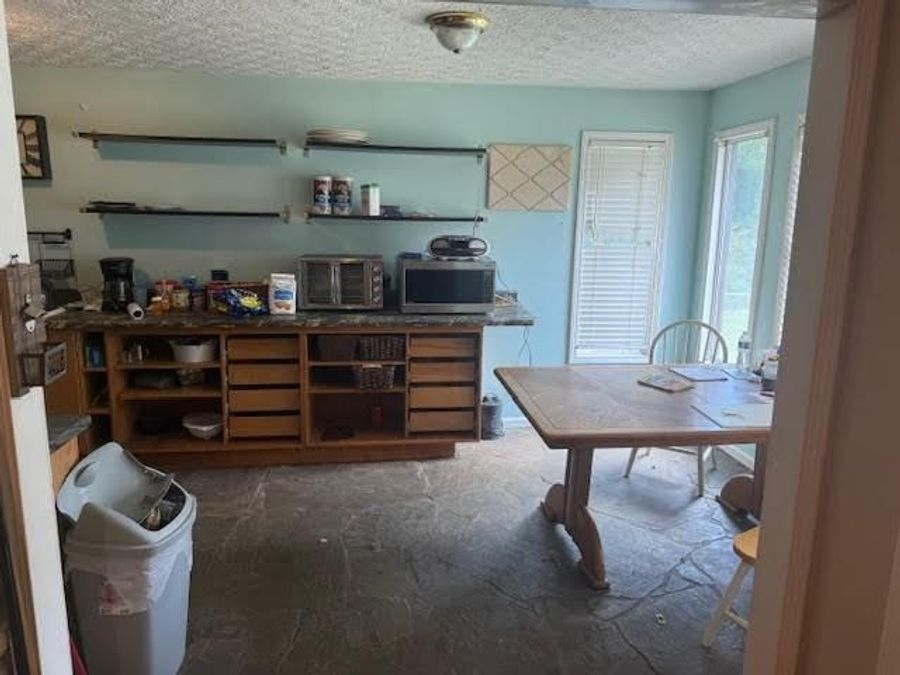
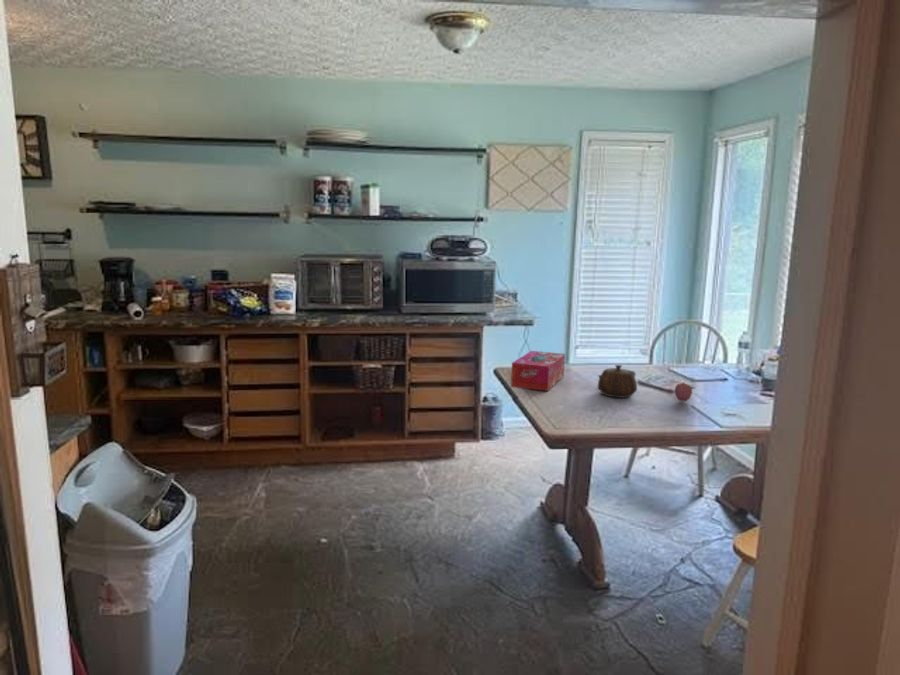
+ fruit [674,381,693,402]
+ tissue box [510,350,566,392]
+ teapot [597,364,638,399]
